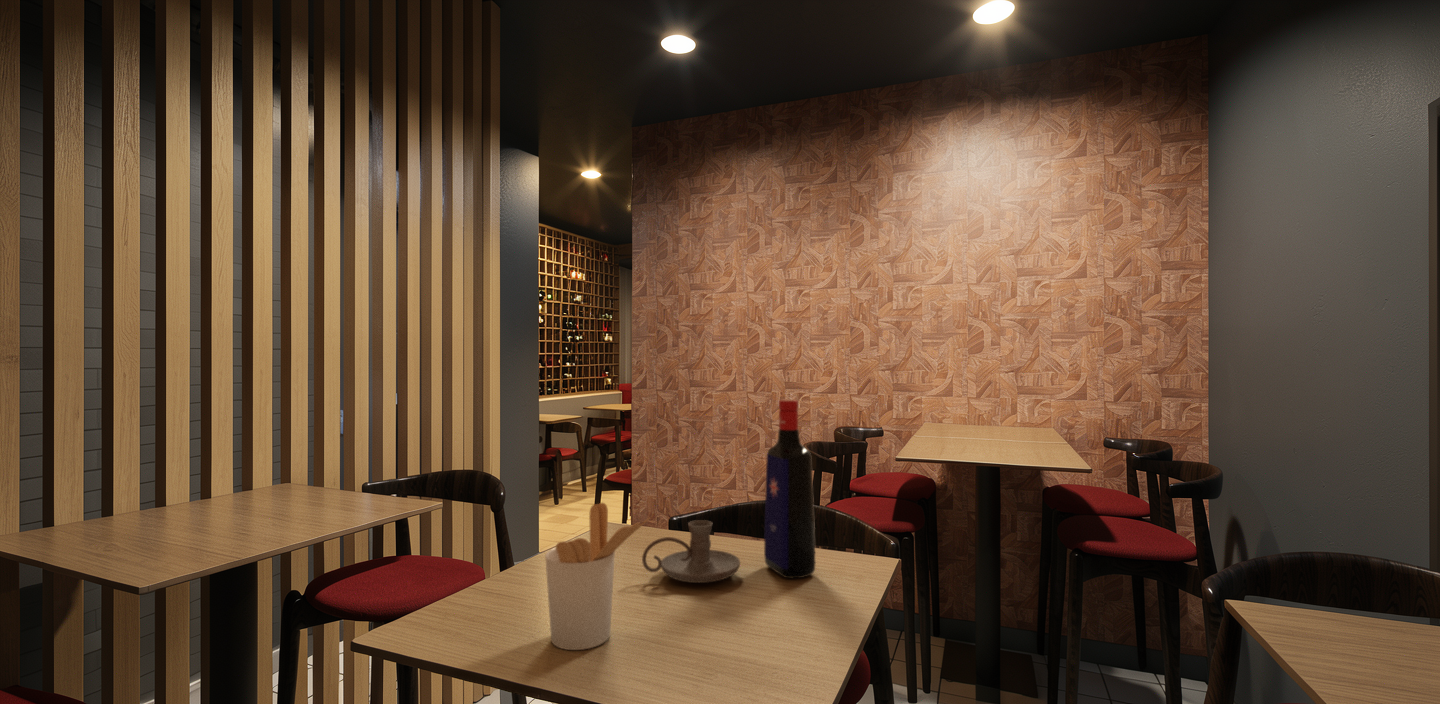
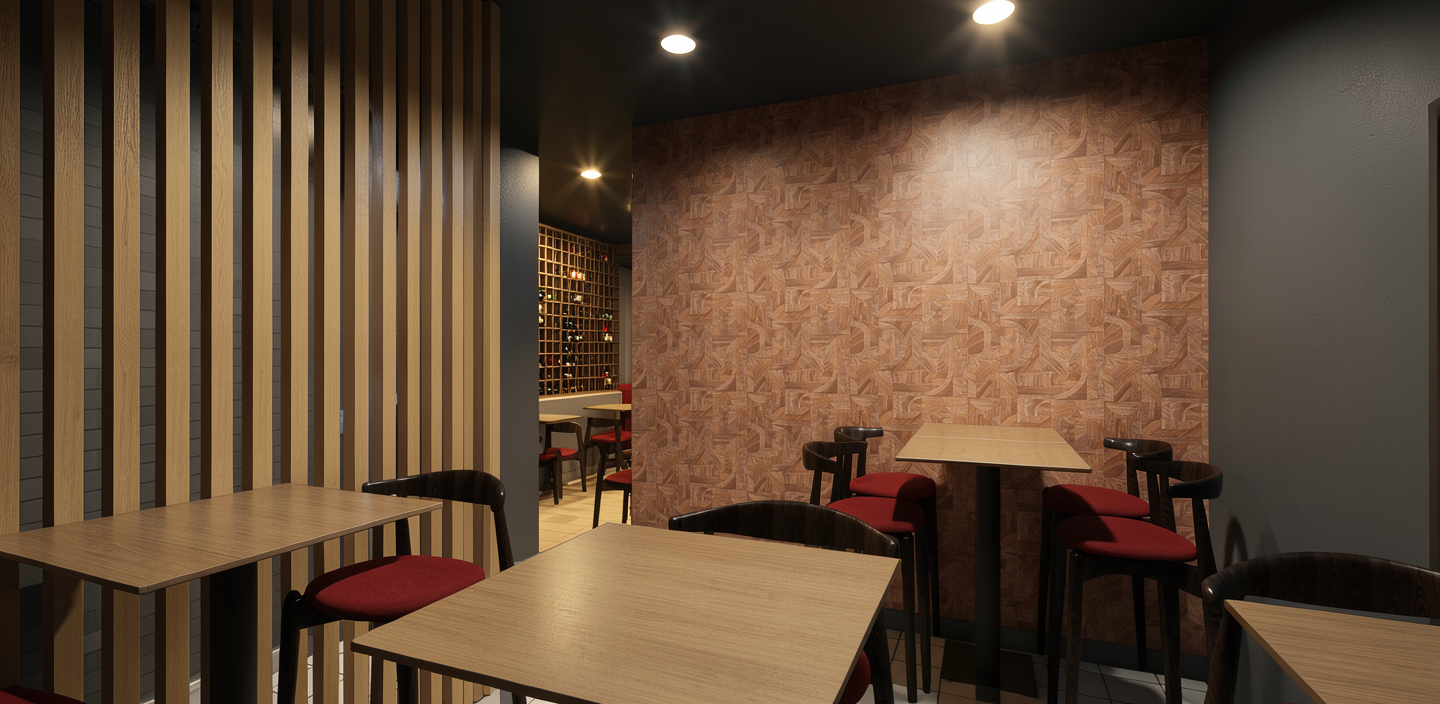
- candle holder [641,519,741,584]
- utensil holder [544,502,651,651]
- liquor bottle [763,399,816,579]
